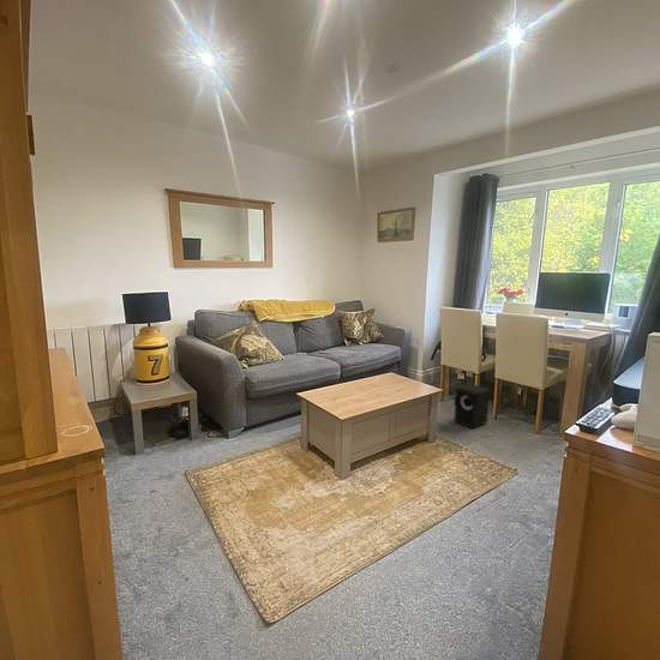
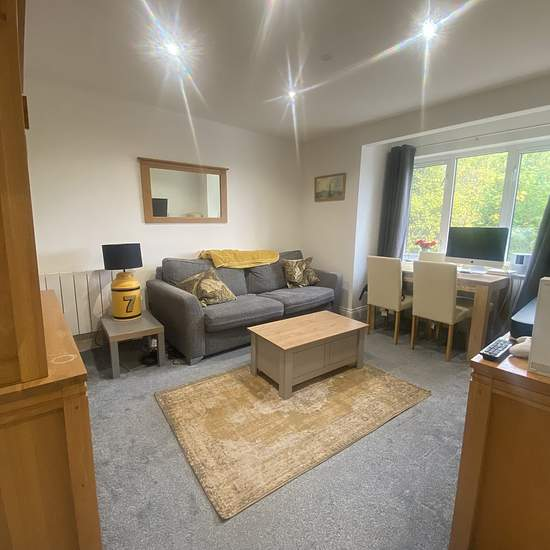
- speaker [452,383,491,430]
